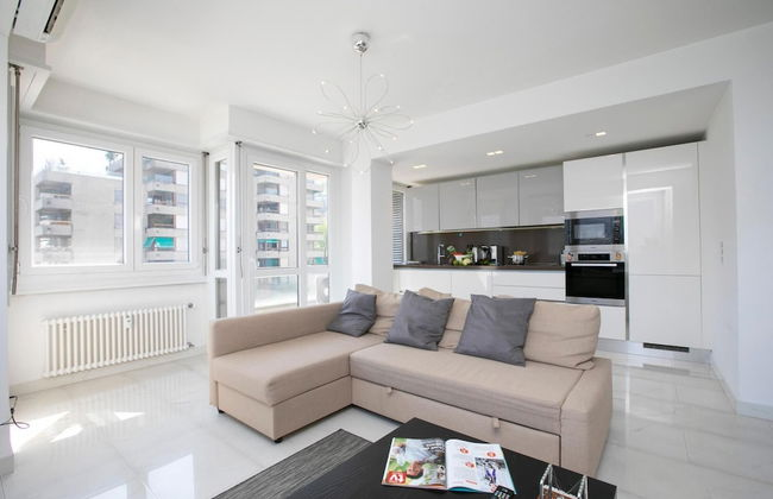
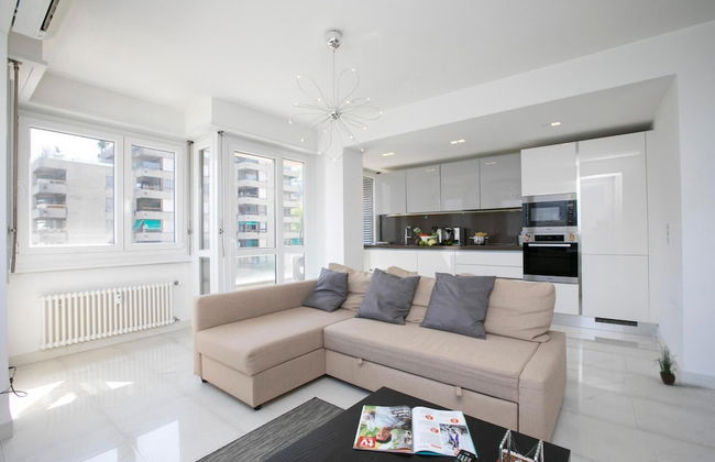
+ potted plant [650,346,681,386]
